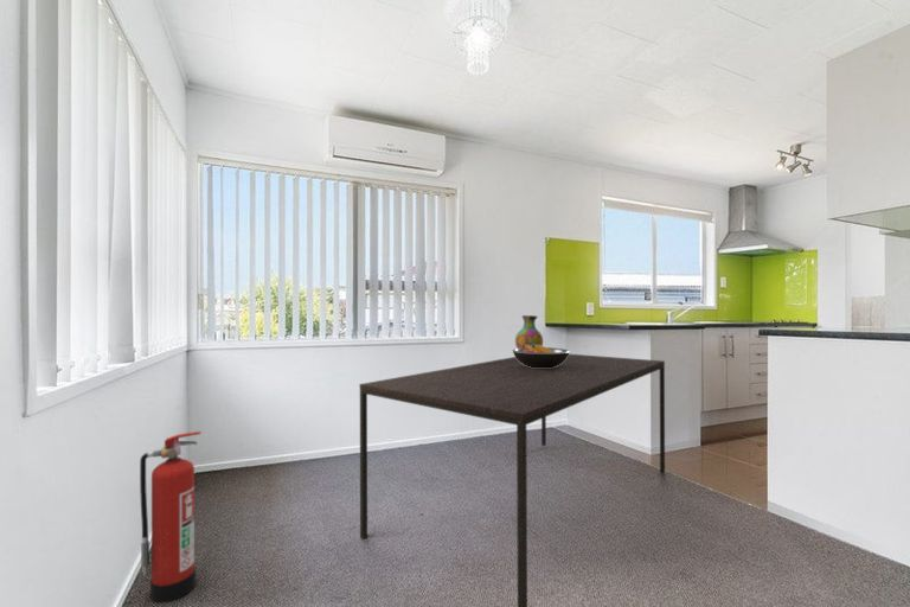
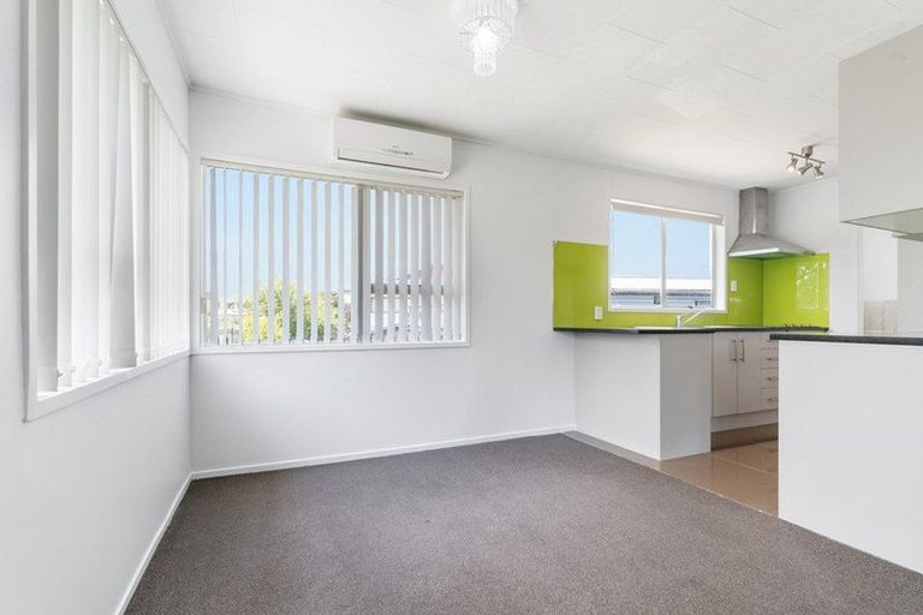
- vase [514,314,544,349]
- fire extinguisher [139,430,203,603]
- dining table [358,353,666,607]
- fruit bowl [512,345,571,368]
